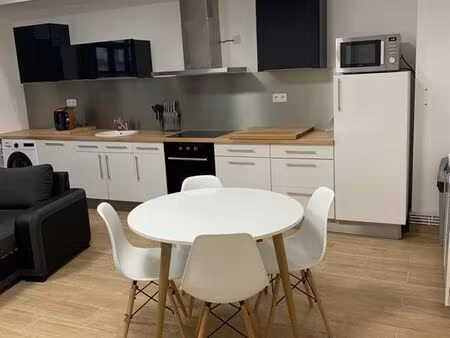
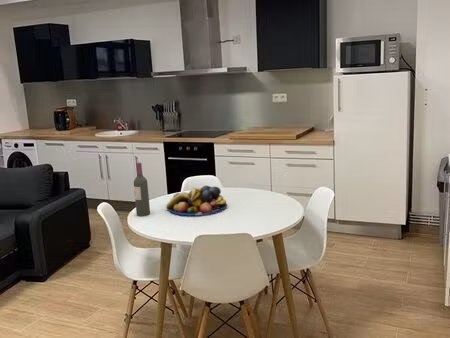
+ fruit bowl [165,185,228,216]
+ wine bottle [133,162,151,217]
